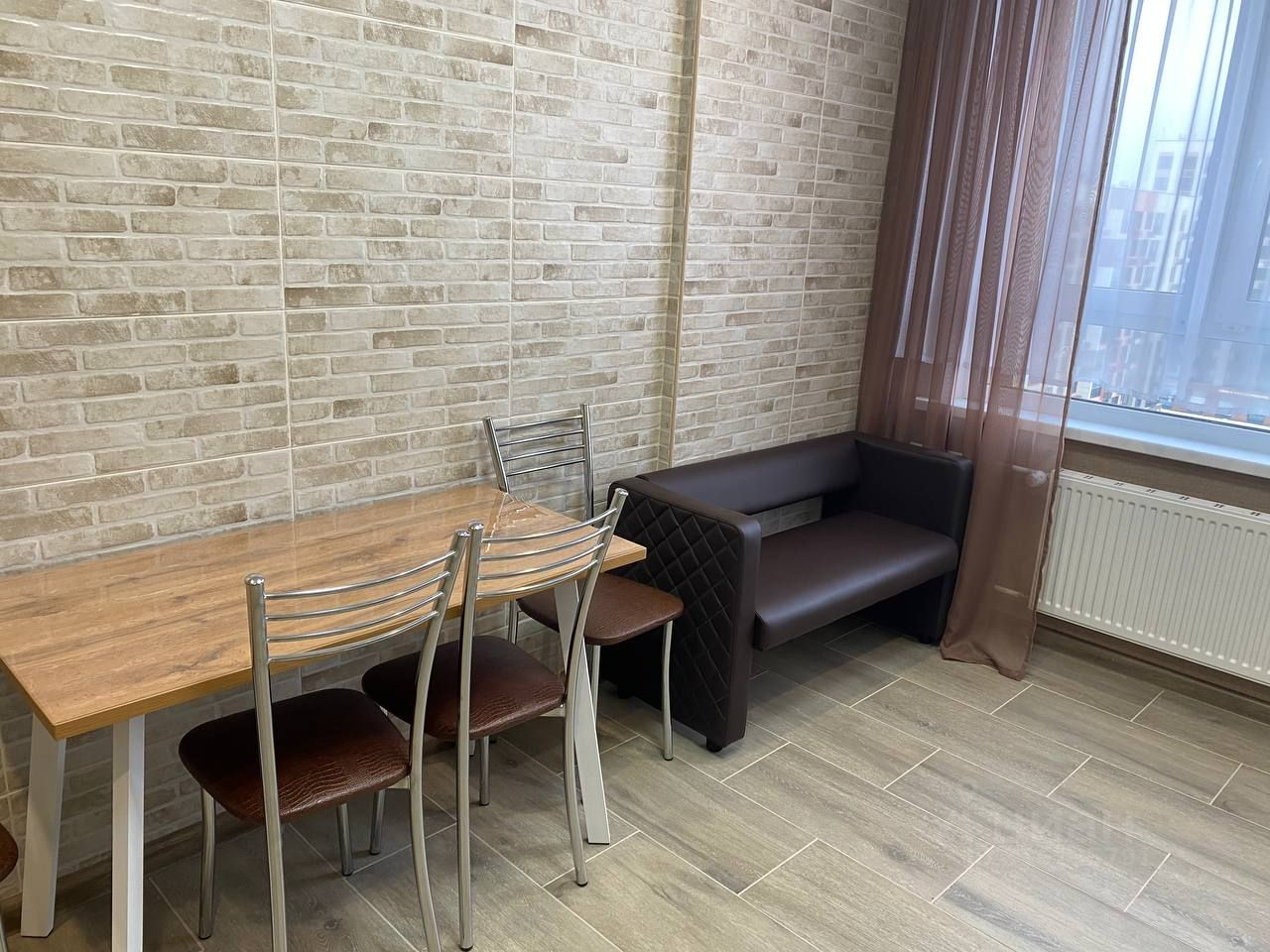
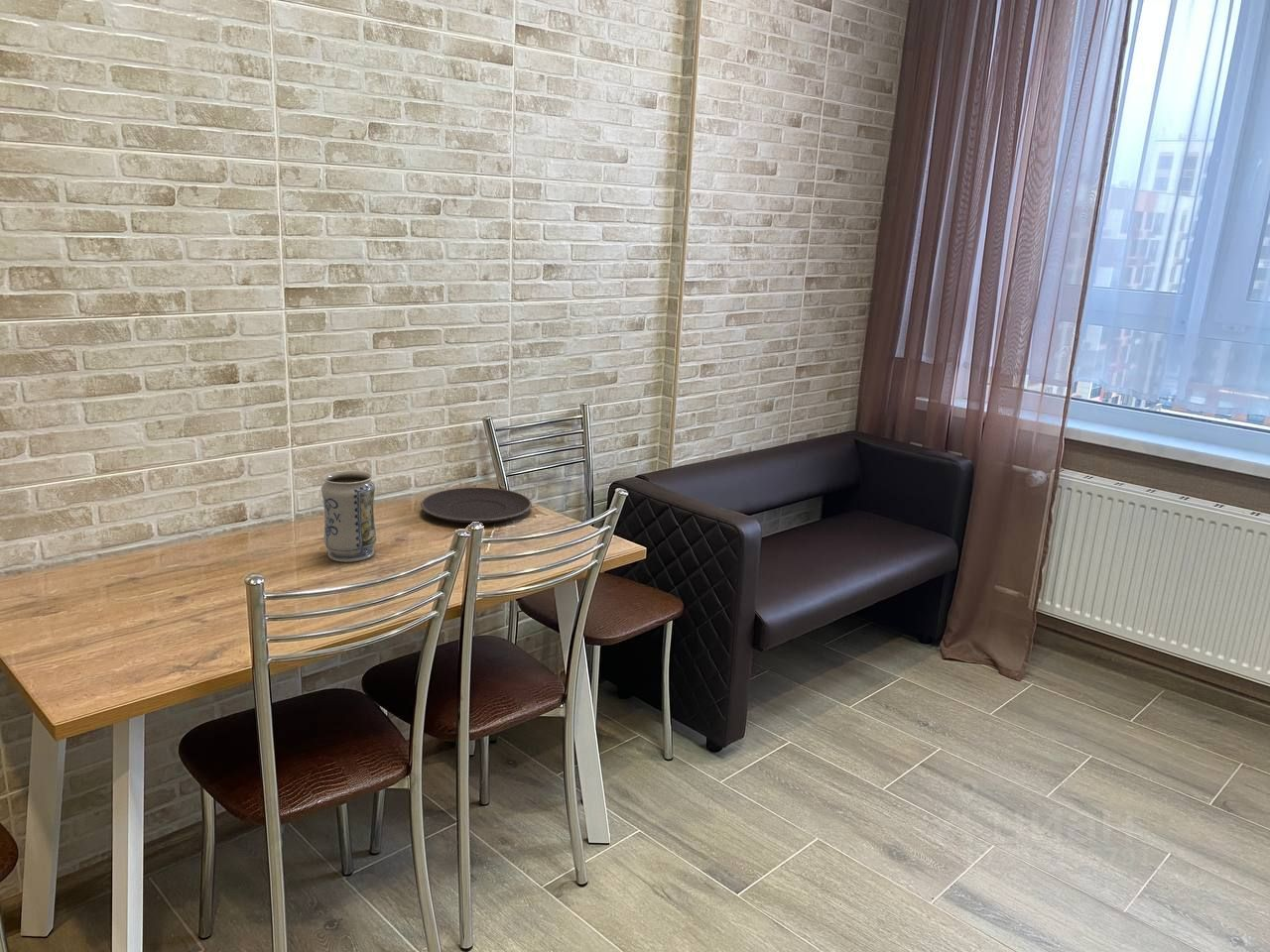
+ plate [420,487,533,524]
+ vase [320,469,377,563]
